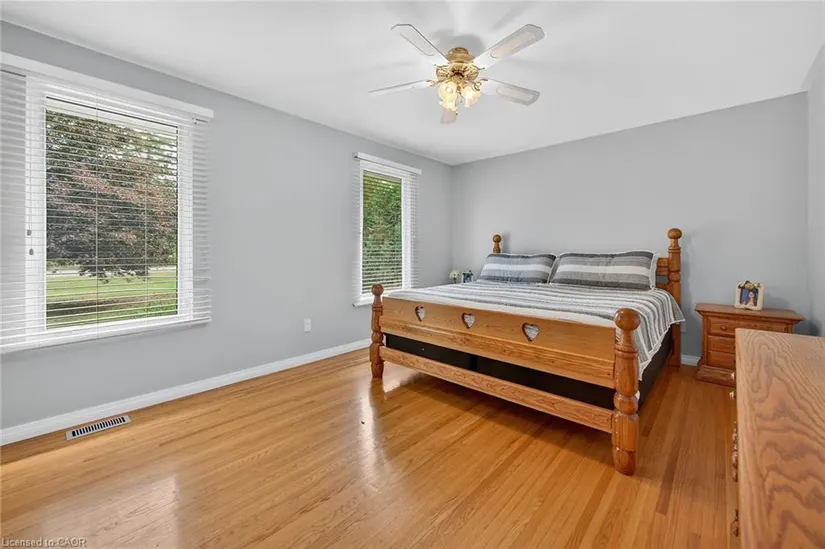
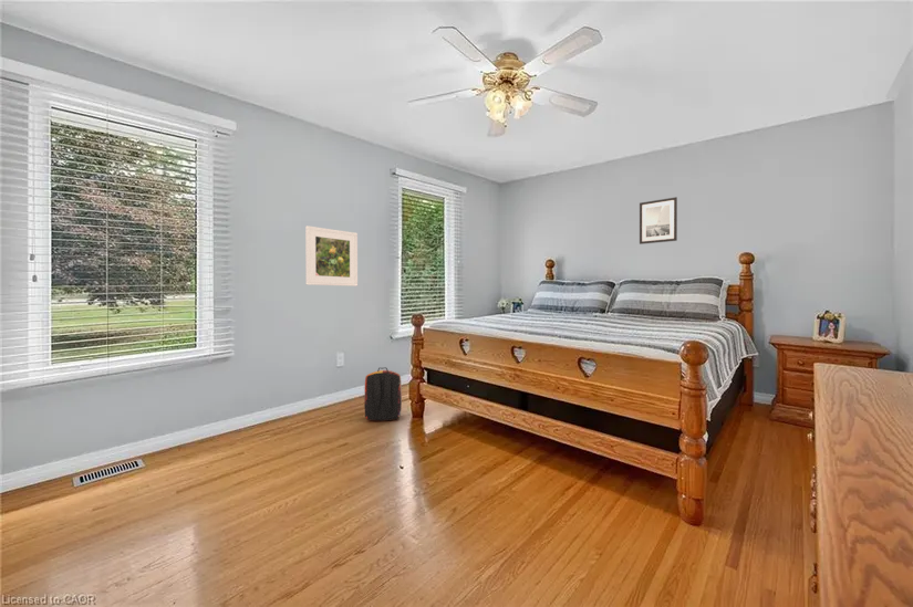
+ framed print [304,224,359,287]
+ wall art [639,196,678,245]
+ backpack [363,366,403,421]
